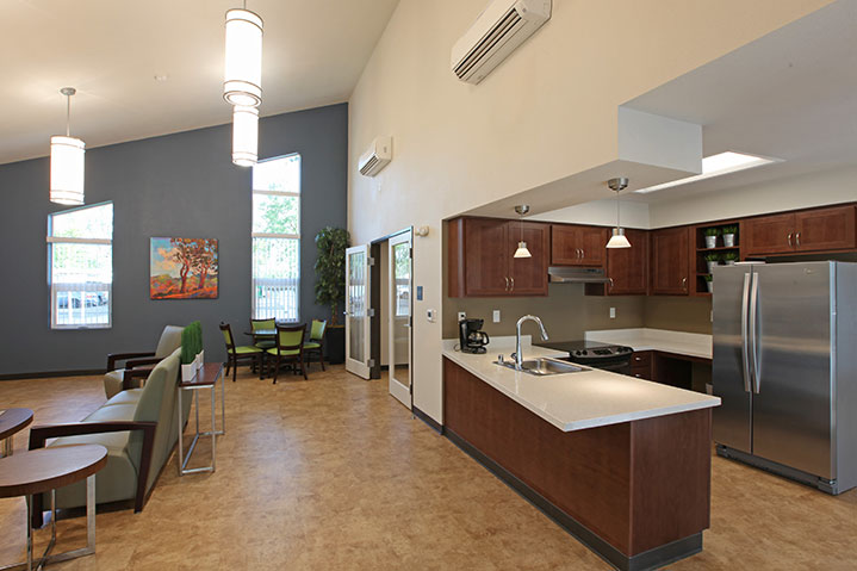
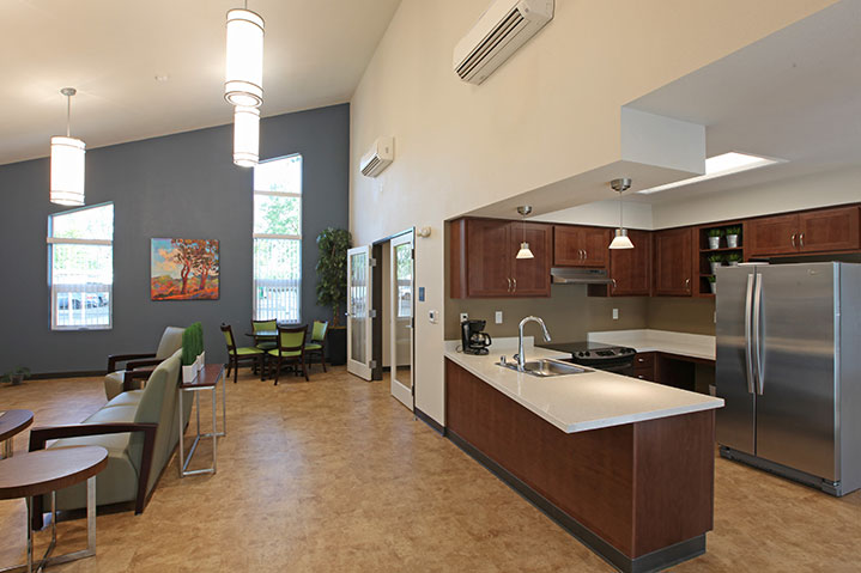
+ potted plant [0,365,32,386]
